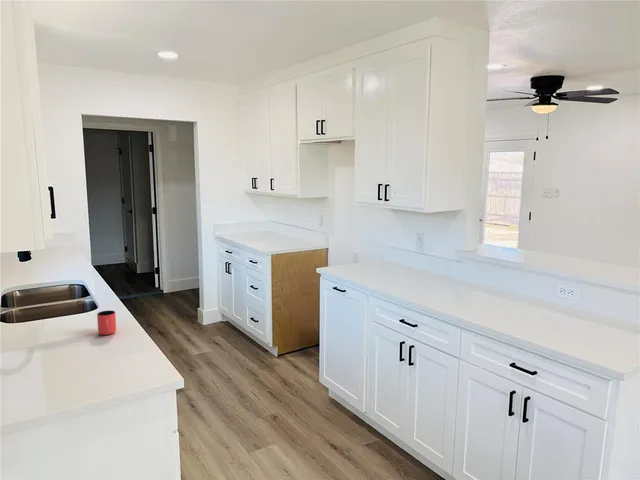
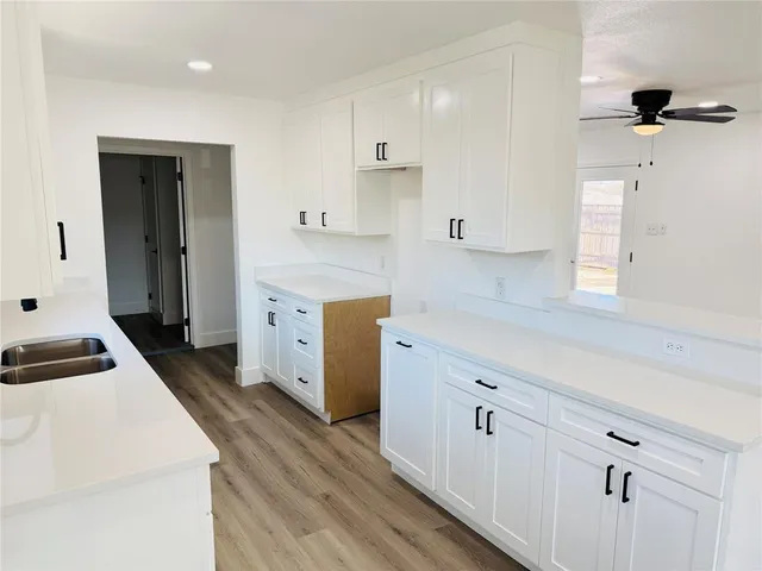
- cup [96,310,117,336]
